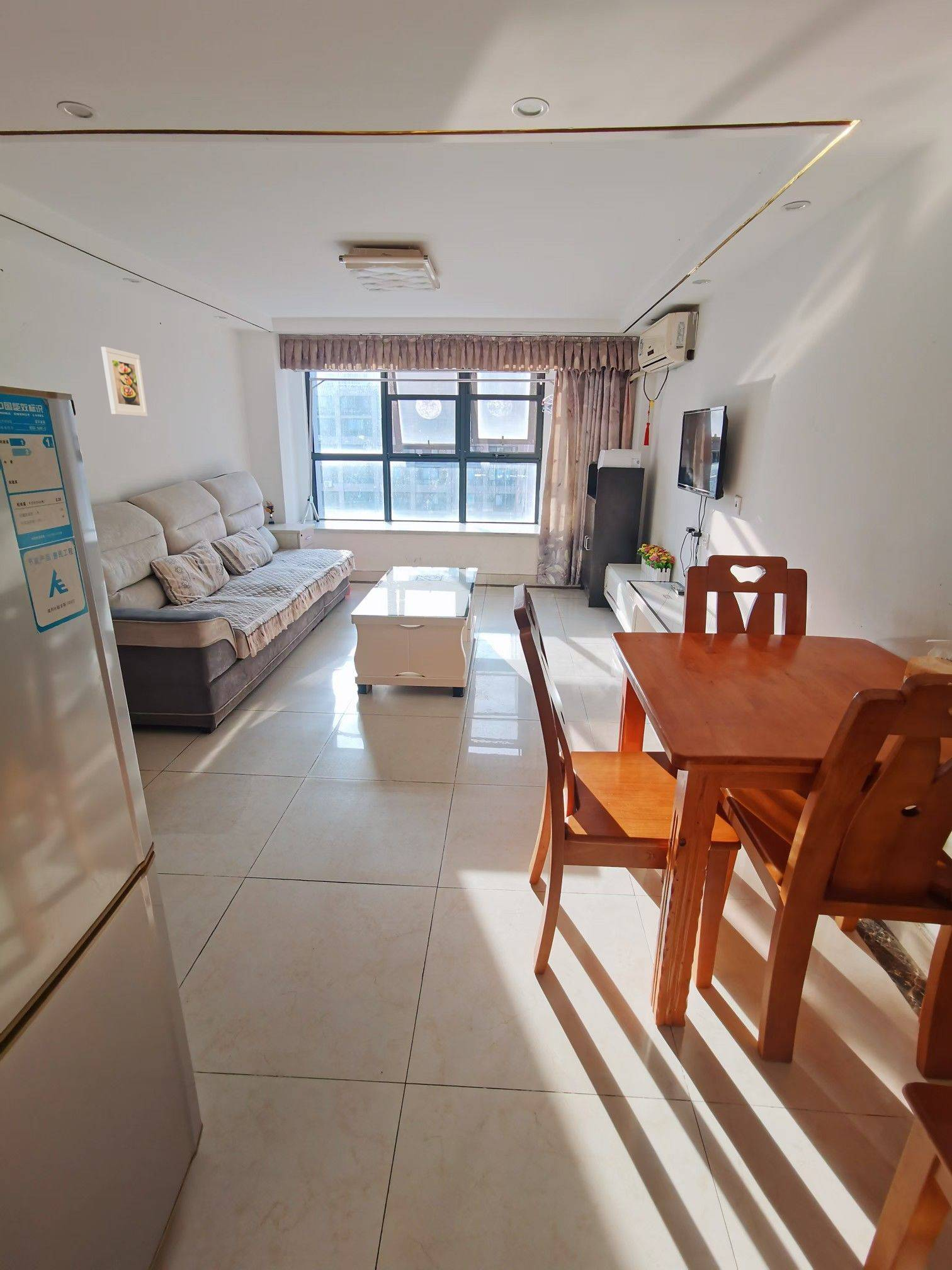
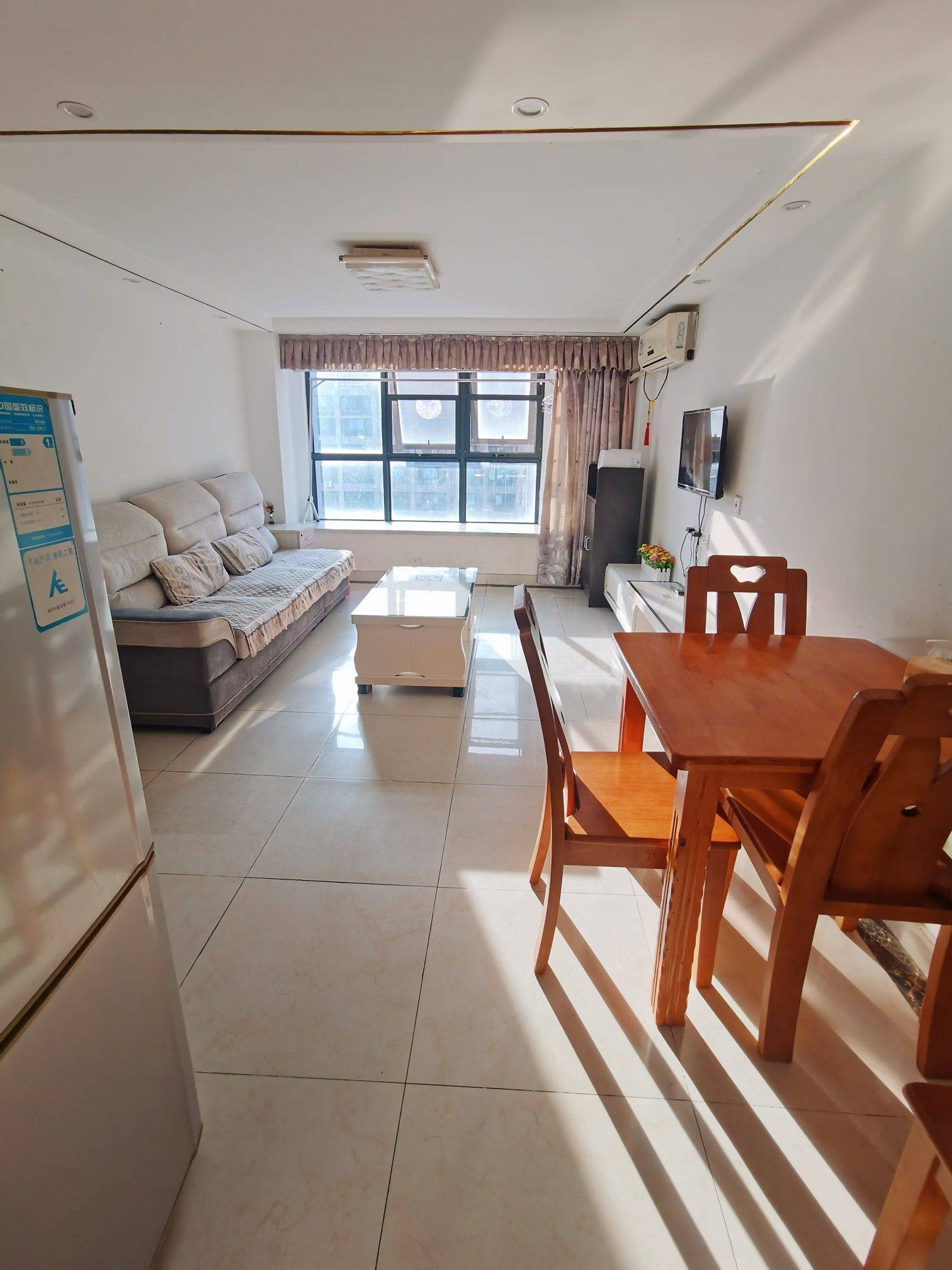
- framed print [100,346,148,417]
